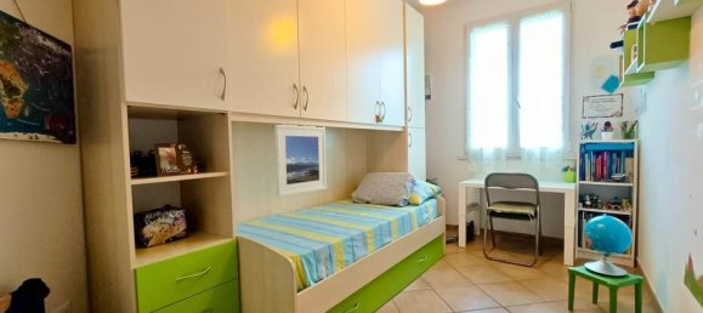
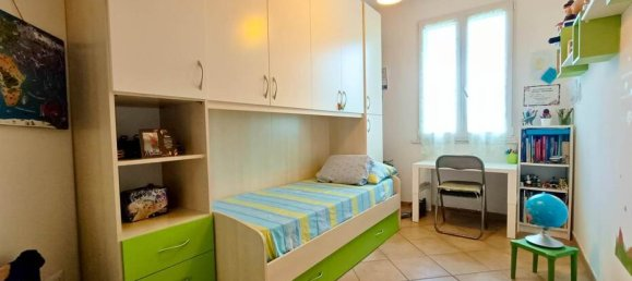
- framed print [273,123,328,199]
